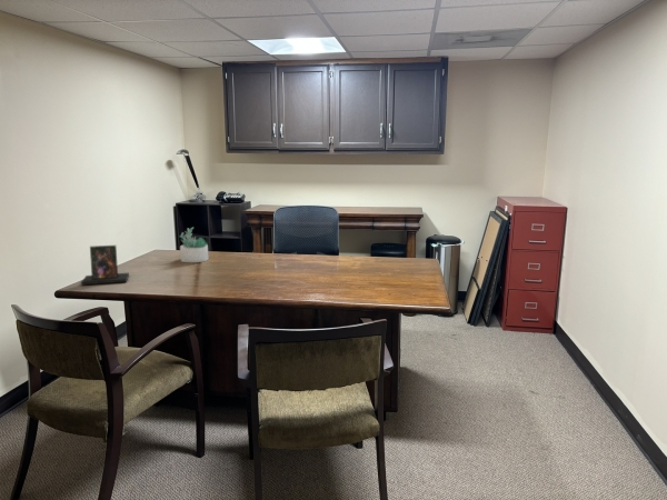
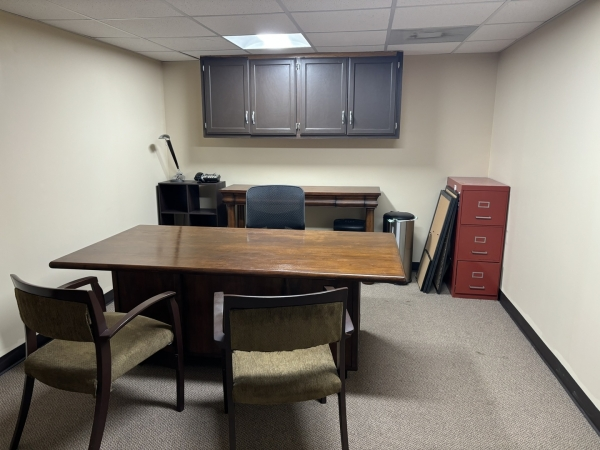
- photo frame [80,244,130,287]
- succulent plant [179,227,209,263]
